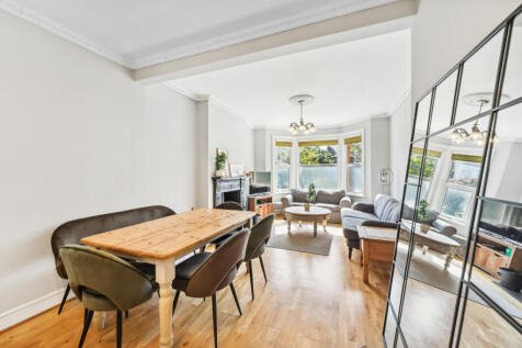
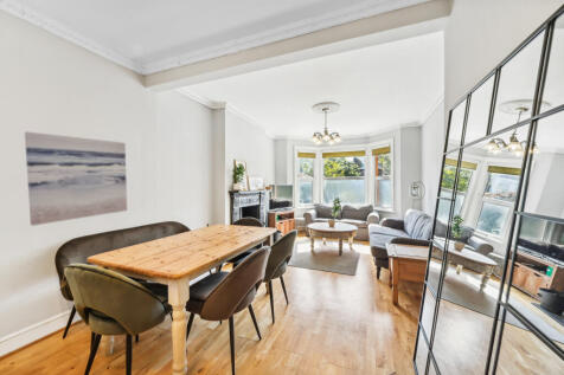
+ wall art [24,130,128,227]
